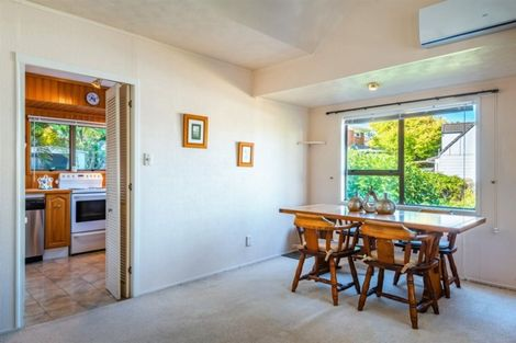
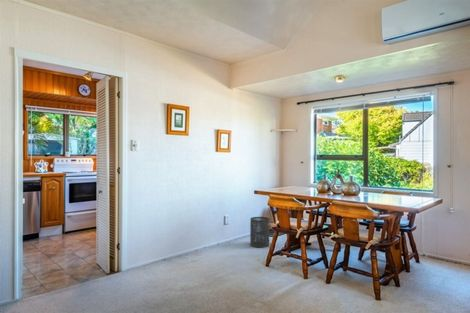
+ trash can [249,216,270,249]
